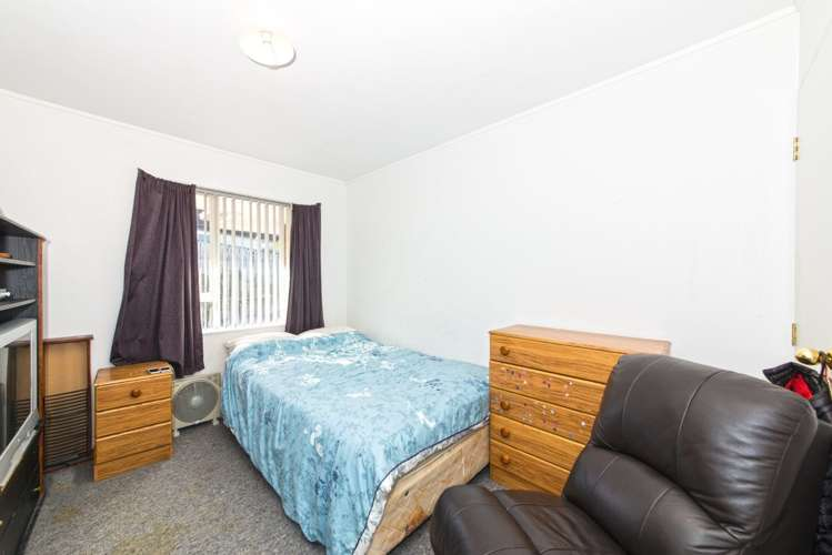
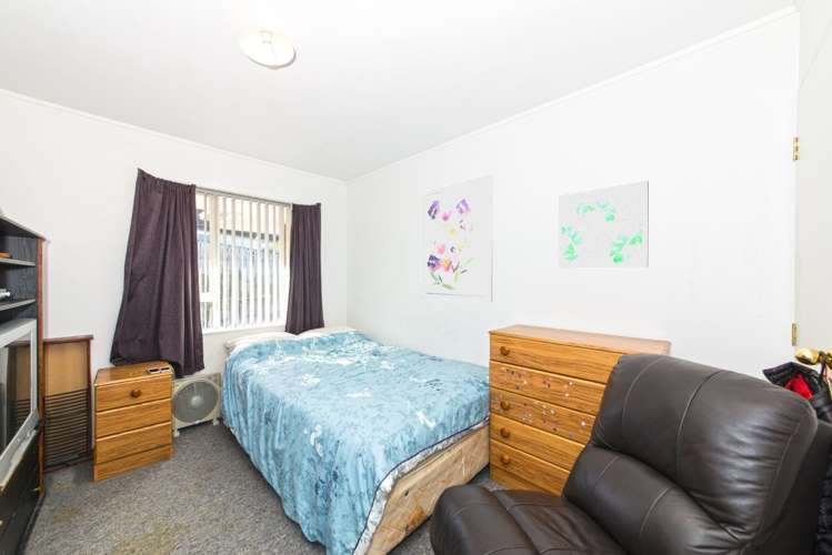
+ wall art [420,173,494,303]
+ wall art [557,179,650,270]
